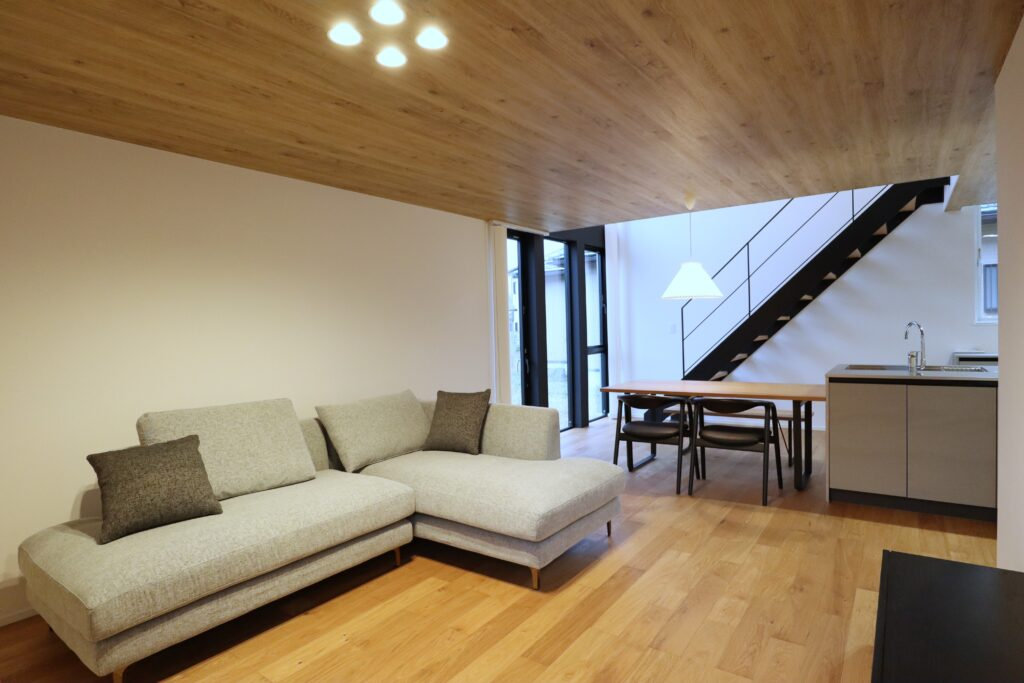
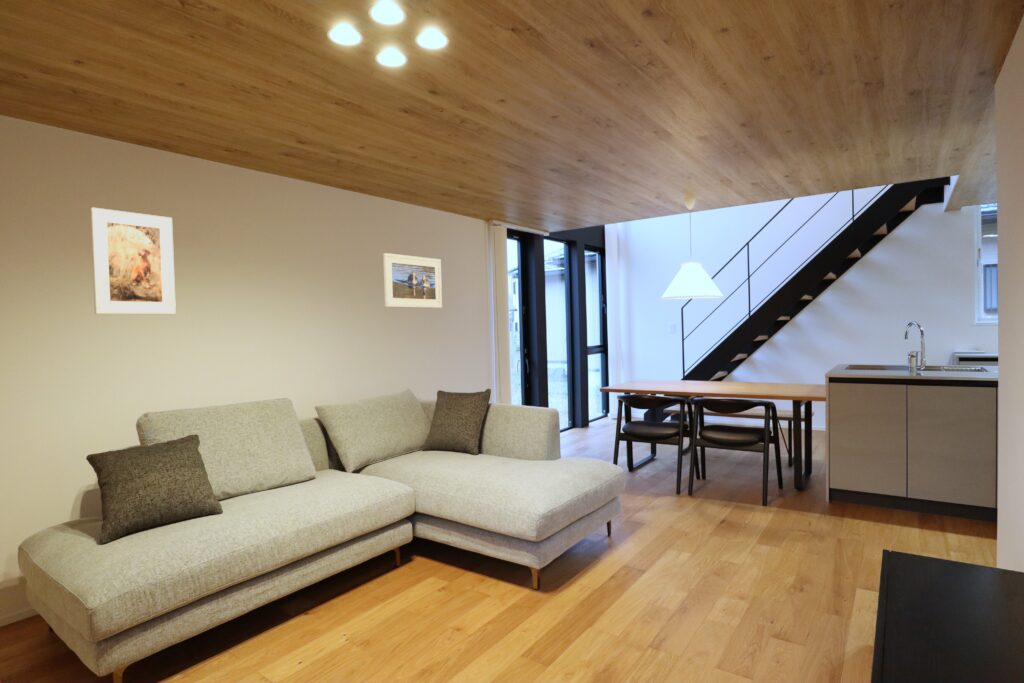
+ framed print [382,252,443,309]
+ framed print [89,206,177,315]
